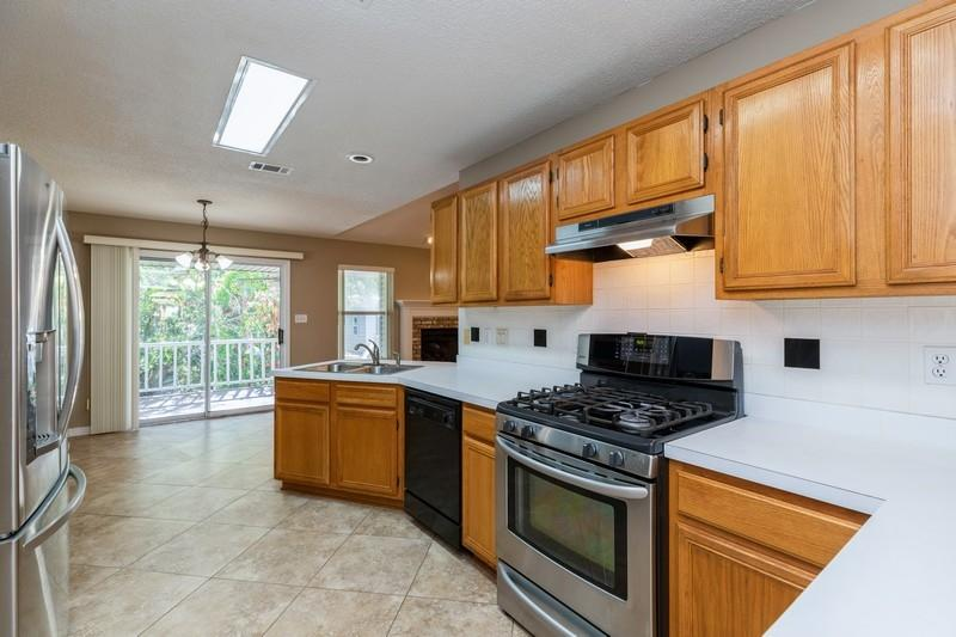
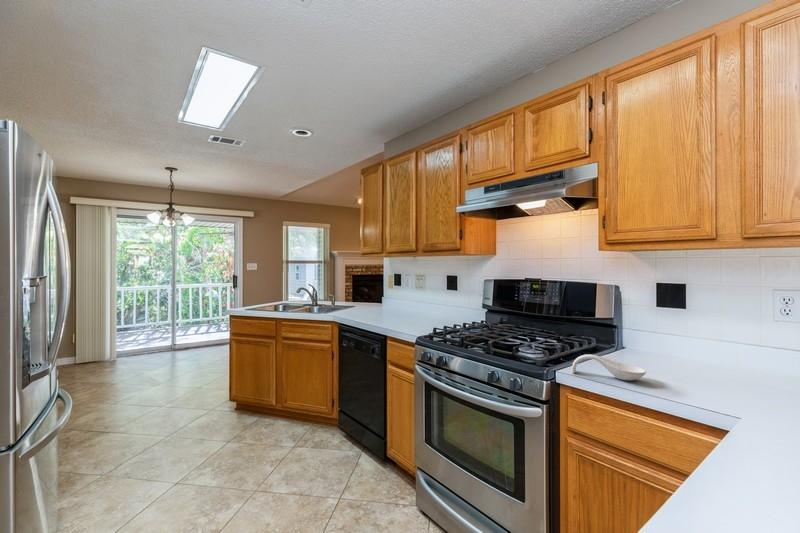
+ spoon rest [571,353,647,381]
